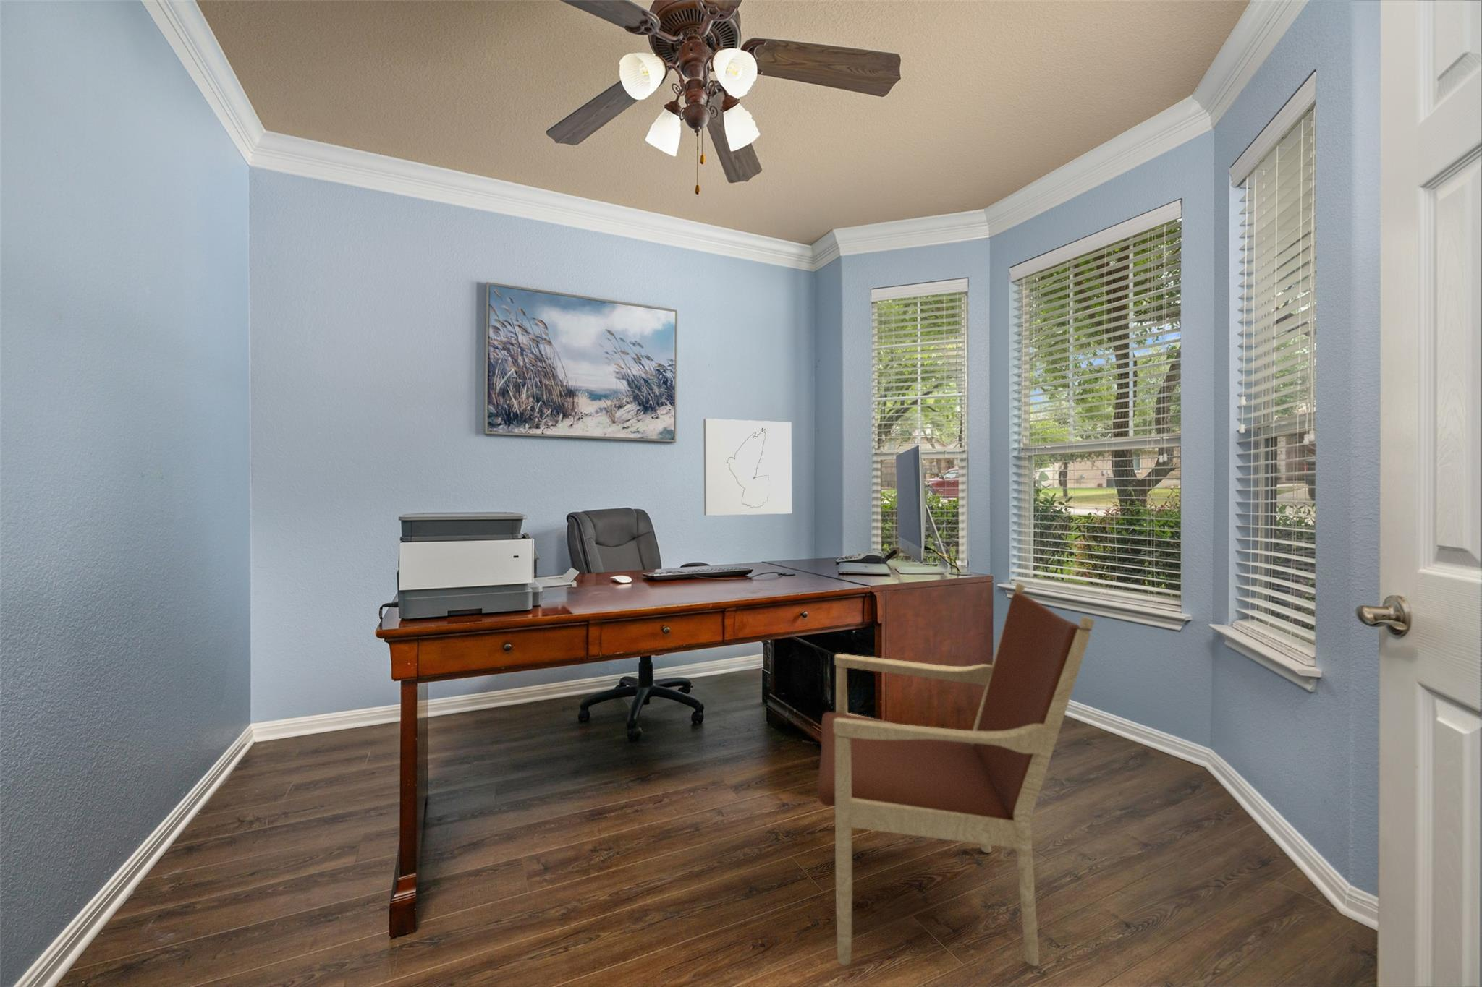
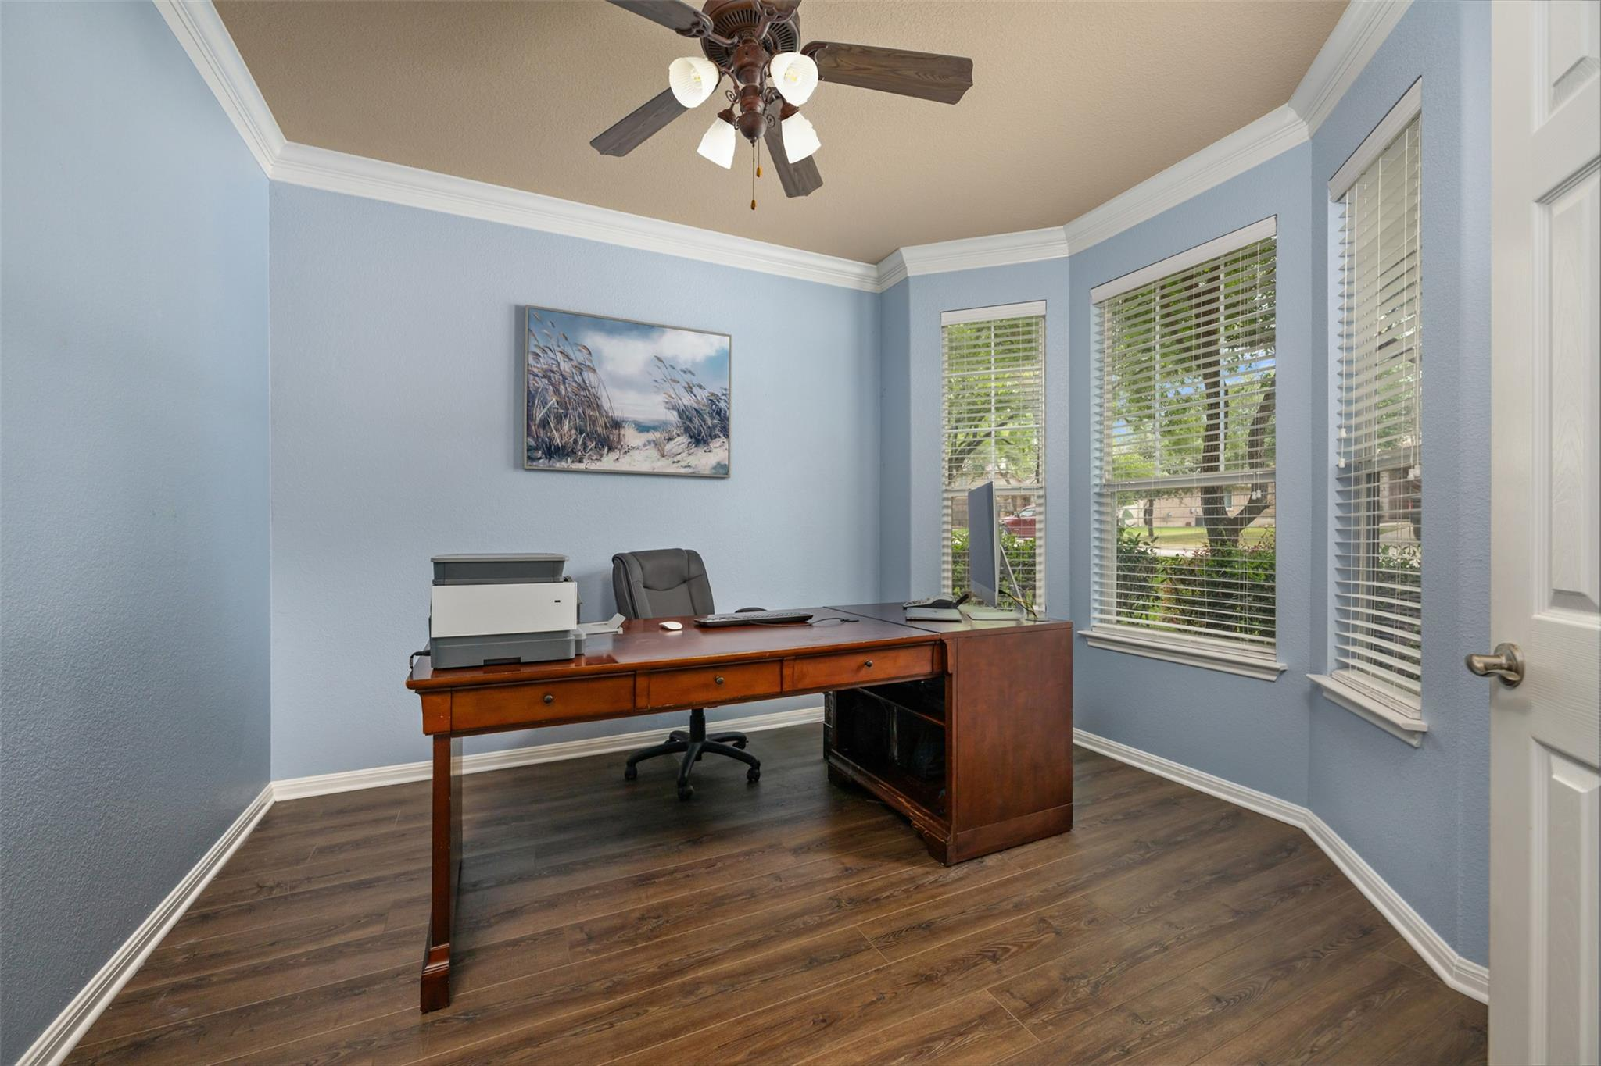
- armchair [816,582,1095,967]
- wall art [703,417,792,517]
